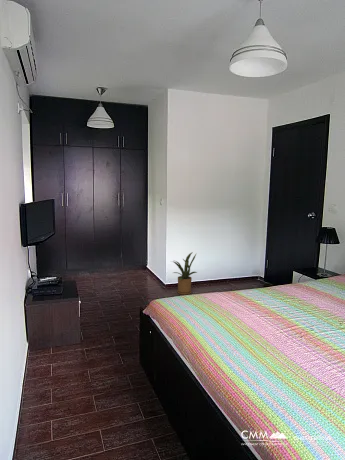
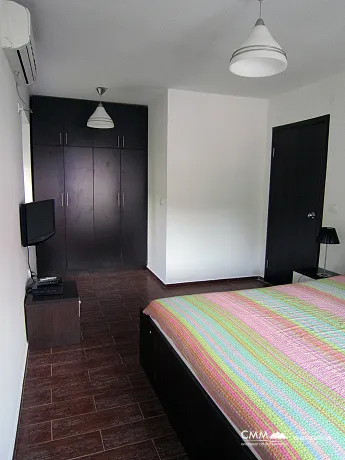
- house plant [171,251,198,296]
